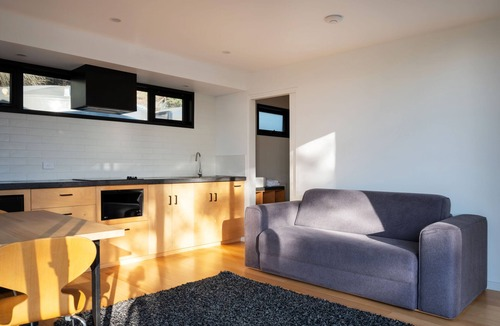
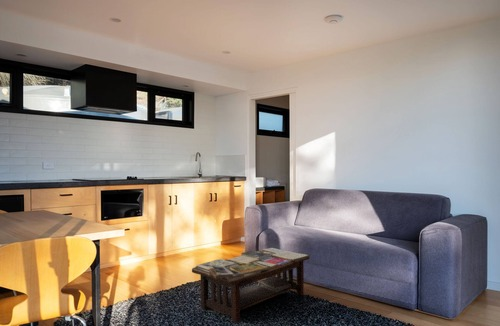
+ coffee table [191,247,311,323]
